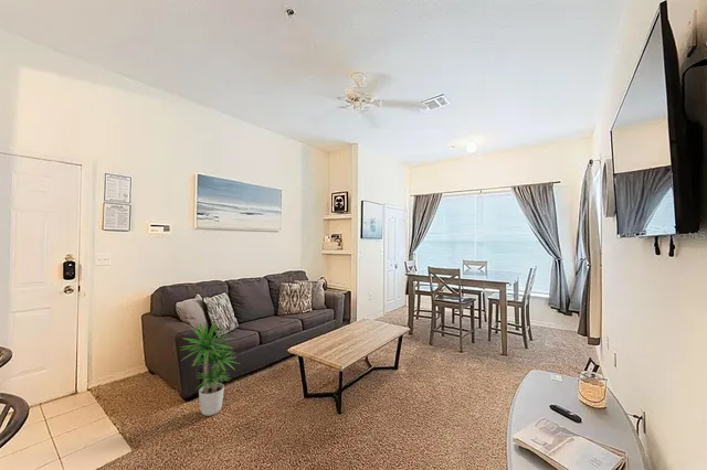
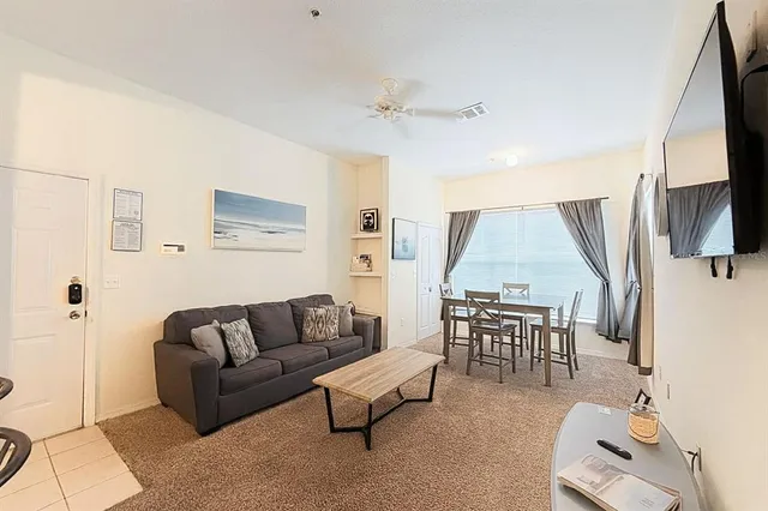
- potted plant [180,320,241,417]
